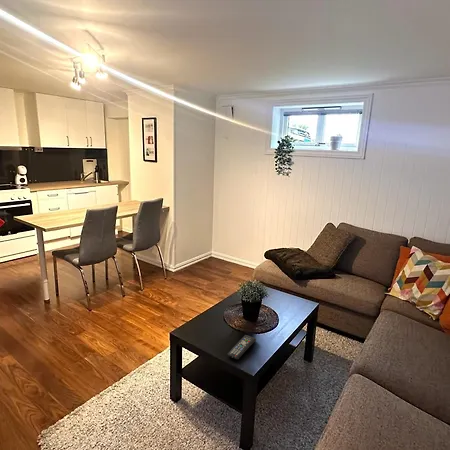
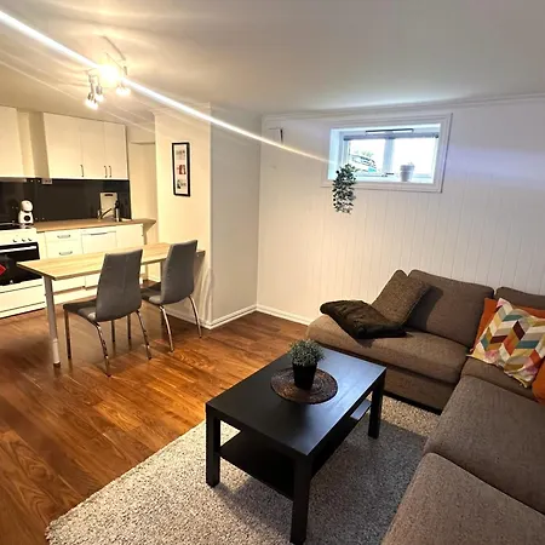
- remote control [227,334,257,360]
